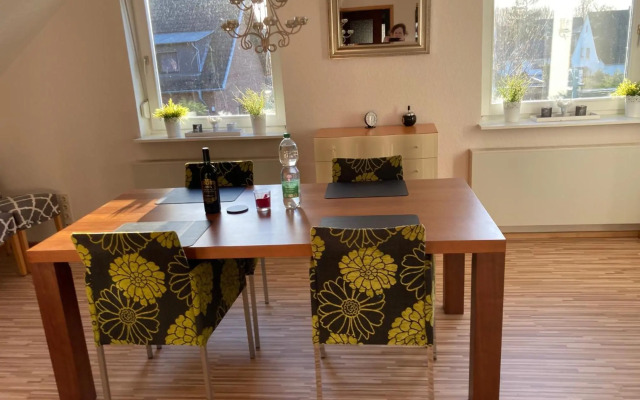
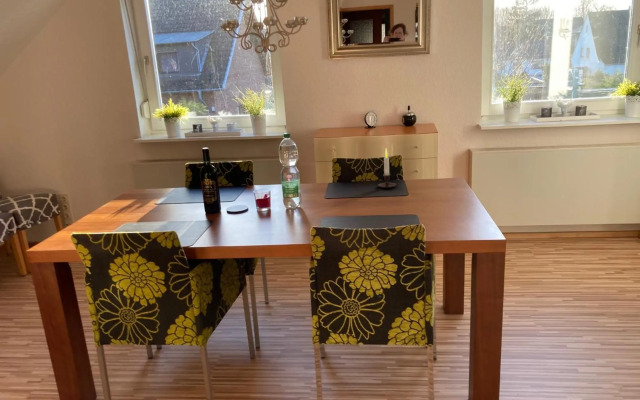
+ candle [377,148,402,189]
